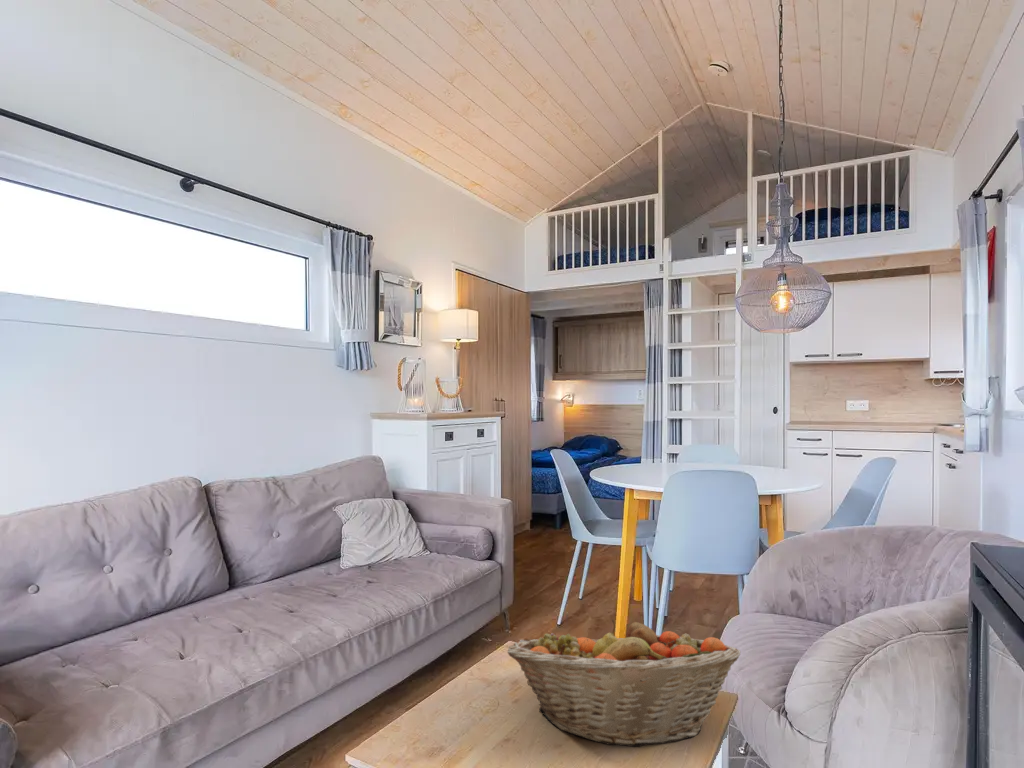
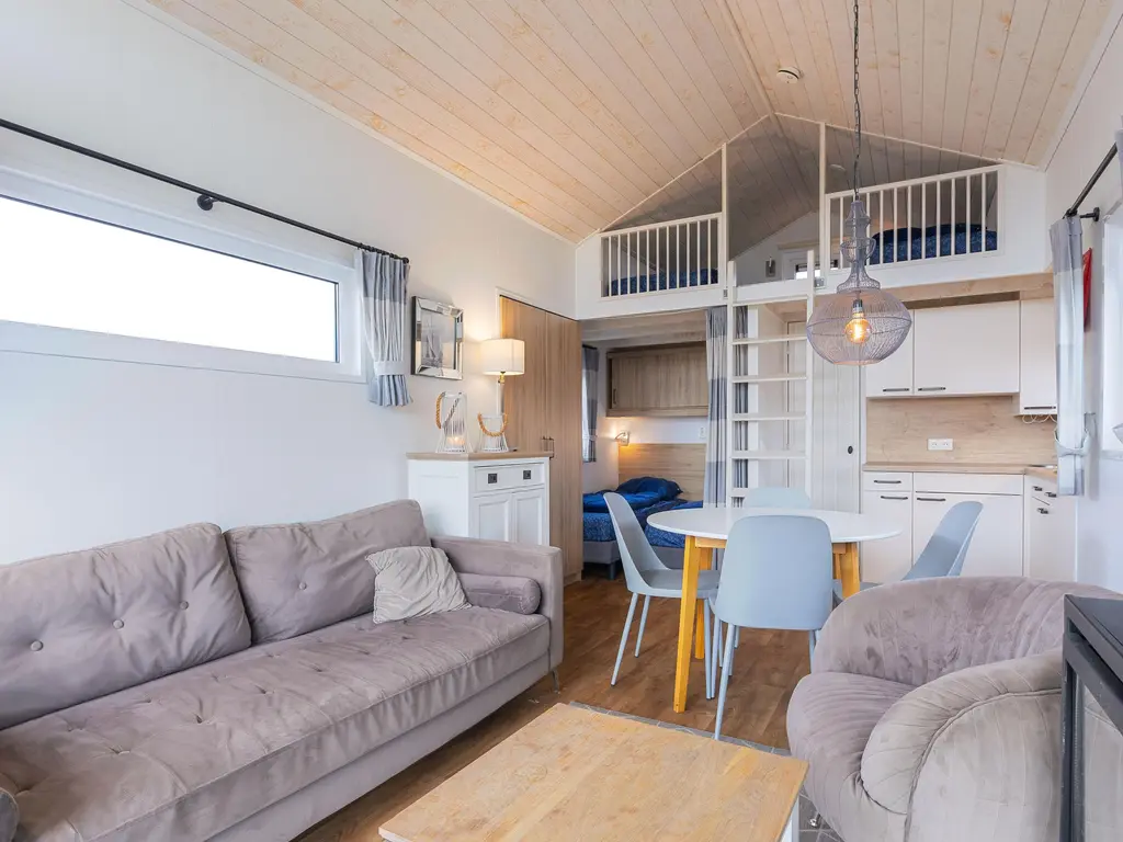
- fruit basket [506,619,741,748]
